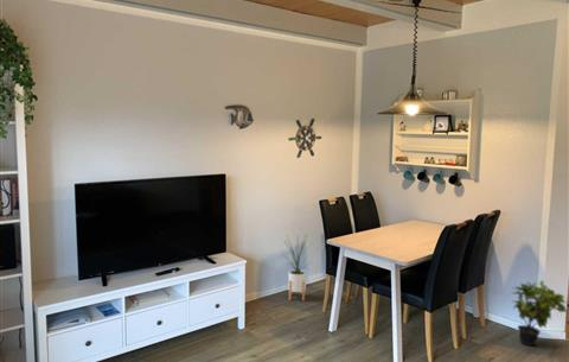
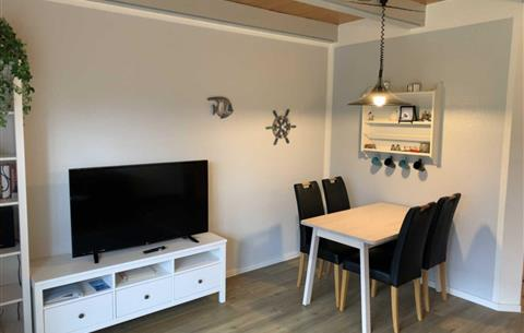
- potted plant [512,279,568,347]
- house plant [280,233,315,301]
